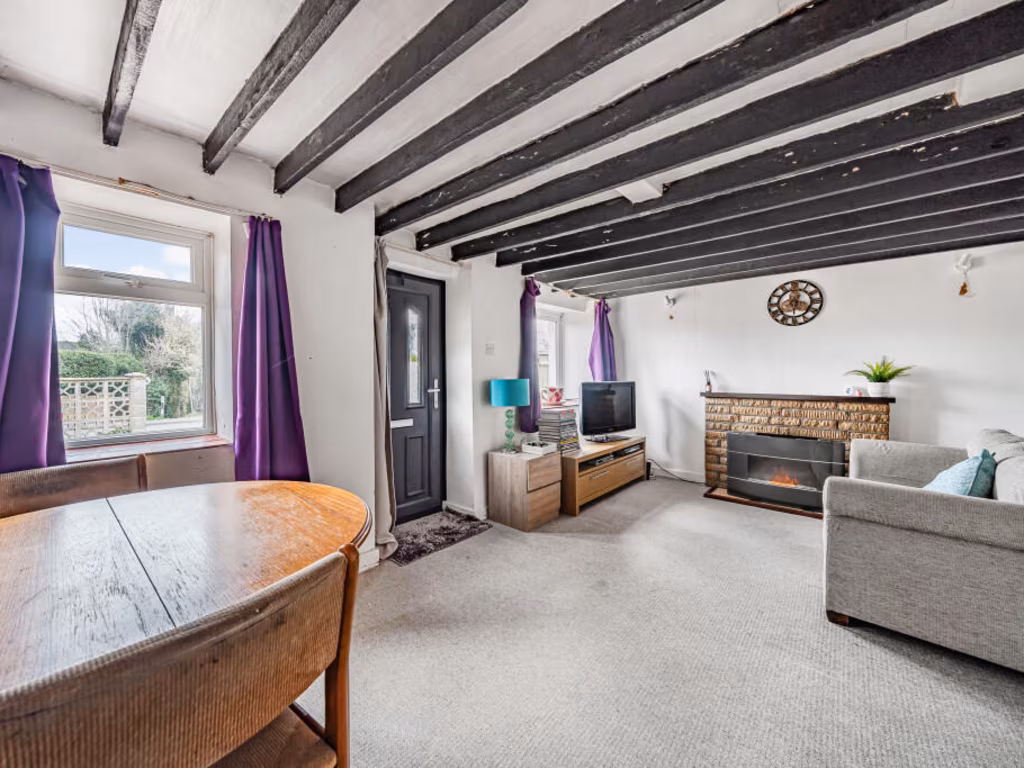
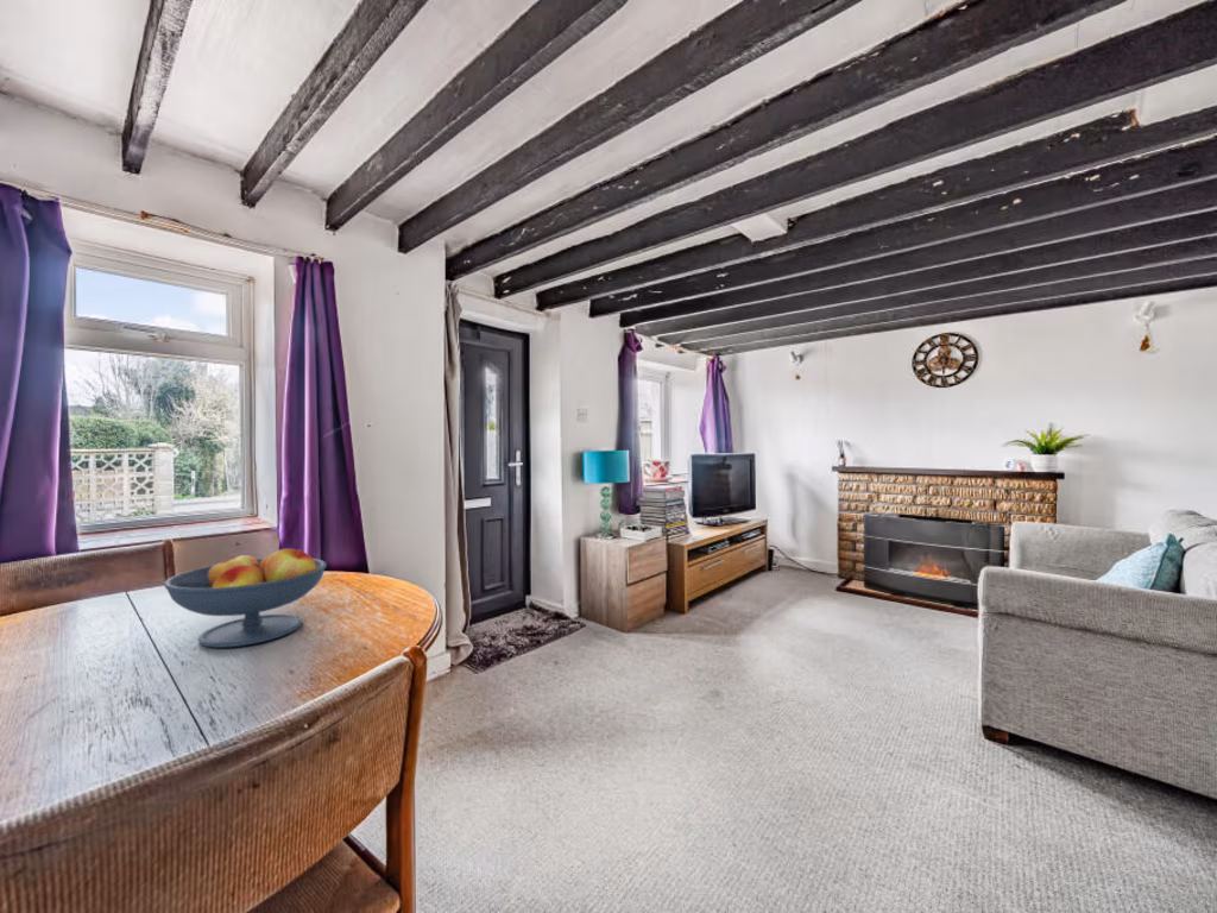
+ fruit bowl [163,548,328,649]
